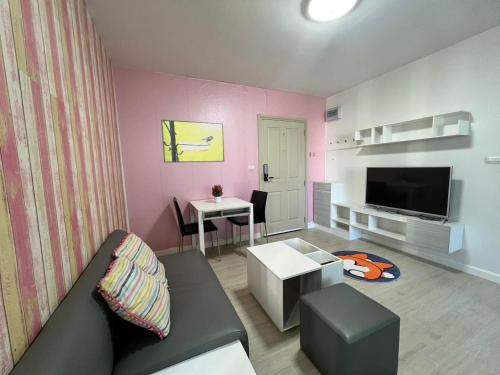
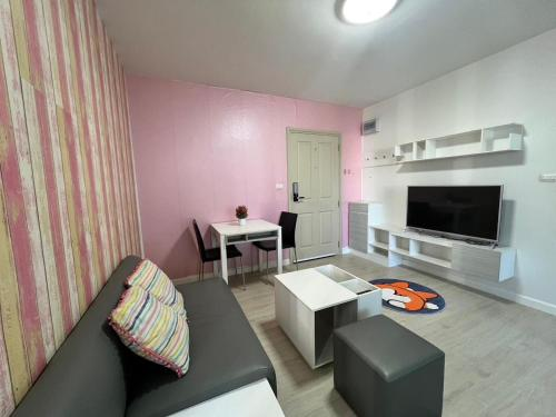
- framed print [160,119,225,164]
